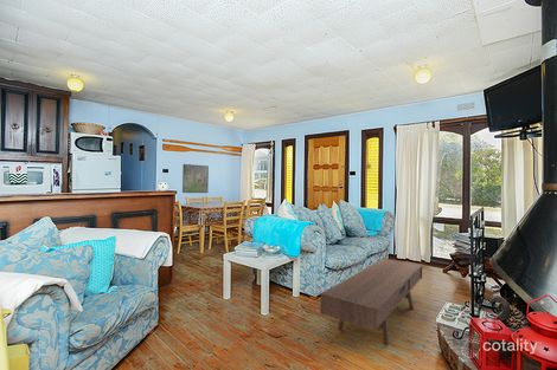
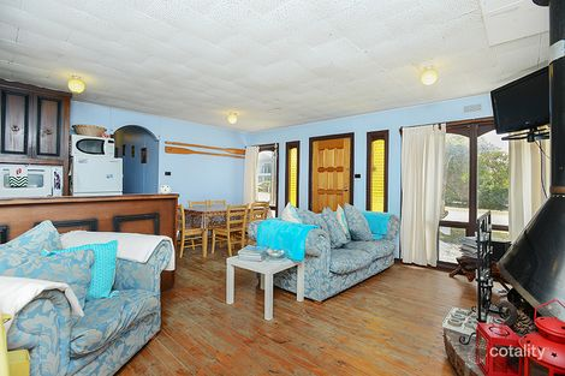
- coffee table [320,257,423,346]
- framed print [181,163,210,194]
